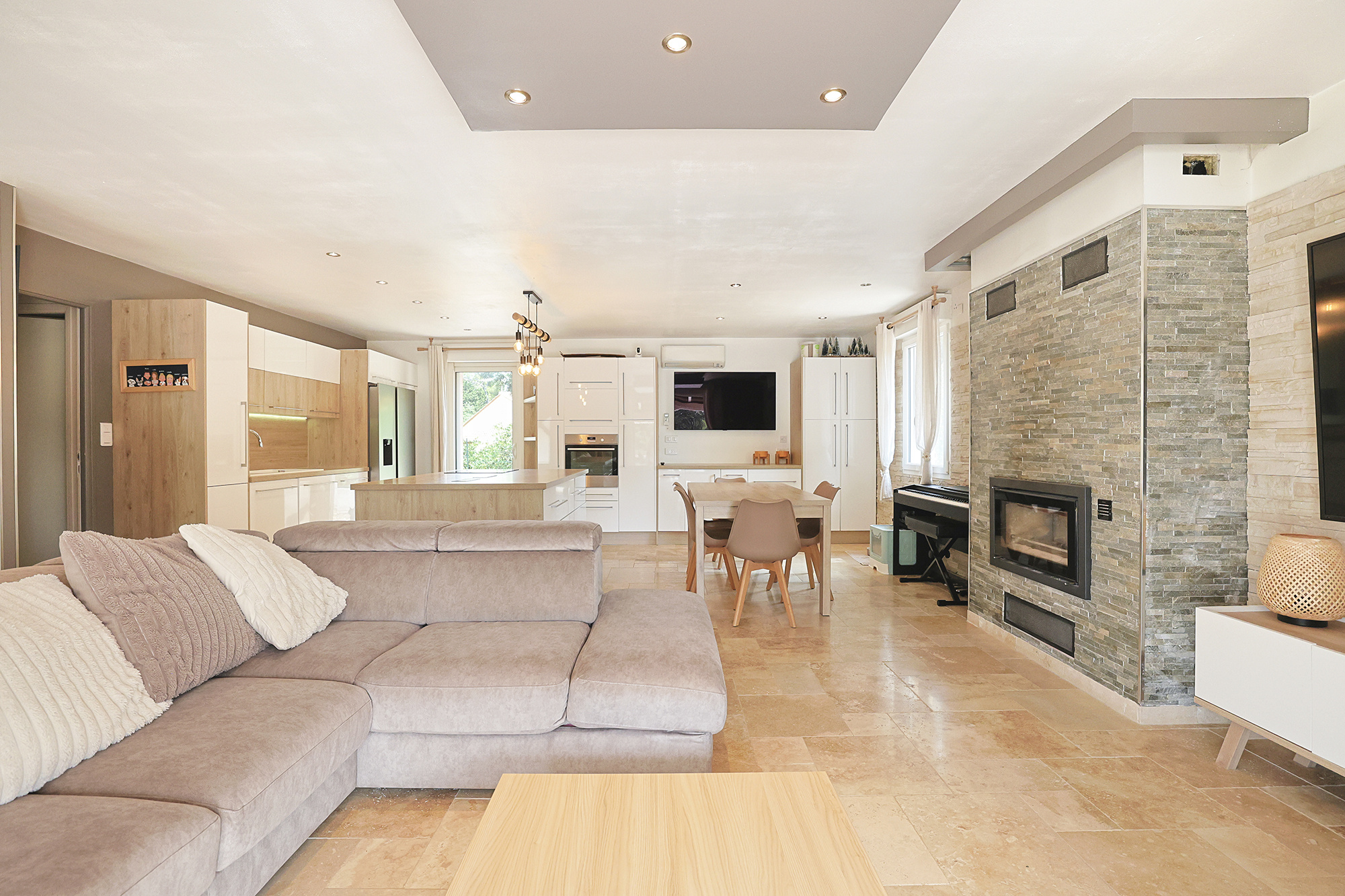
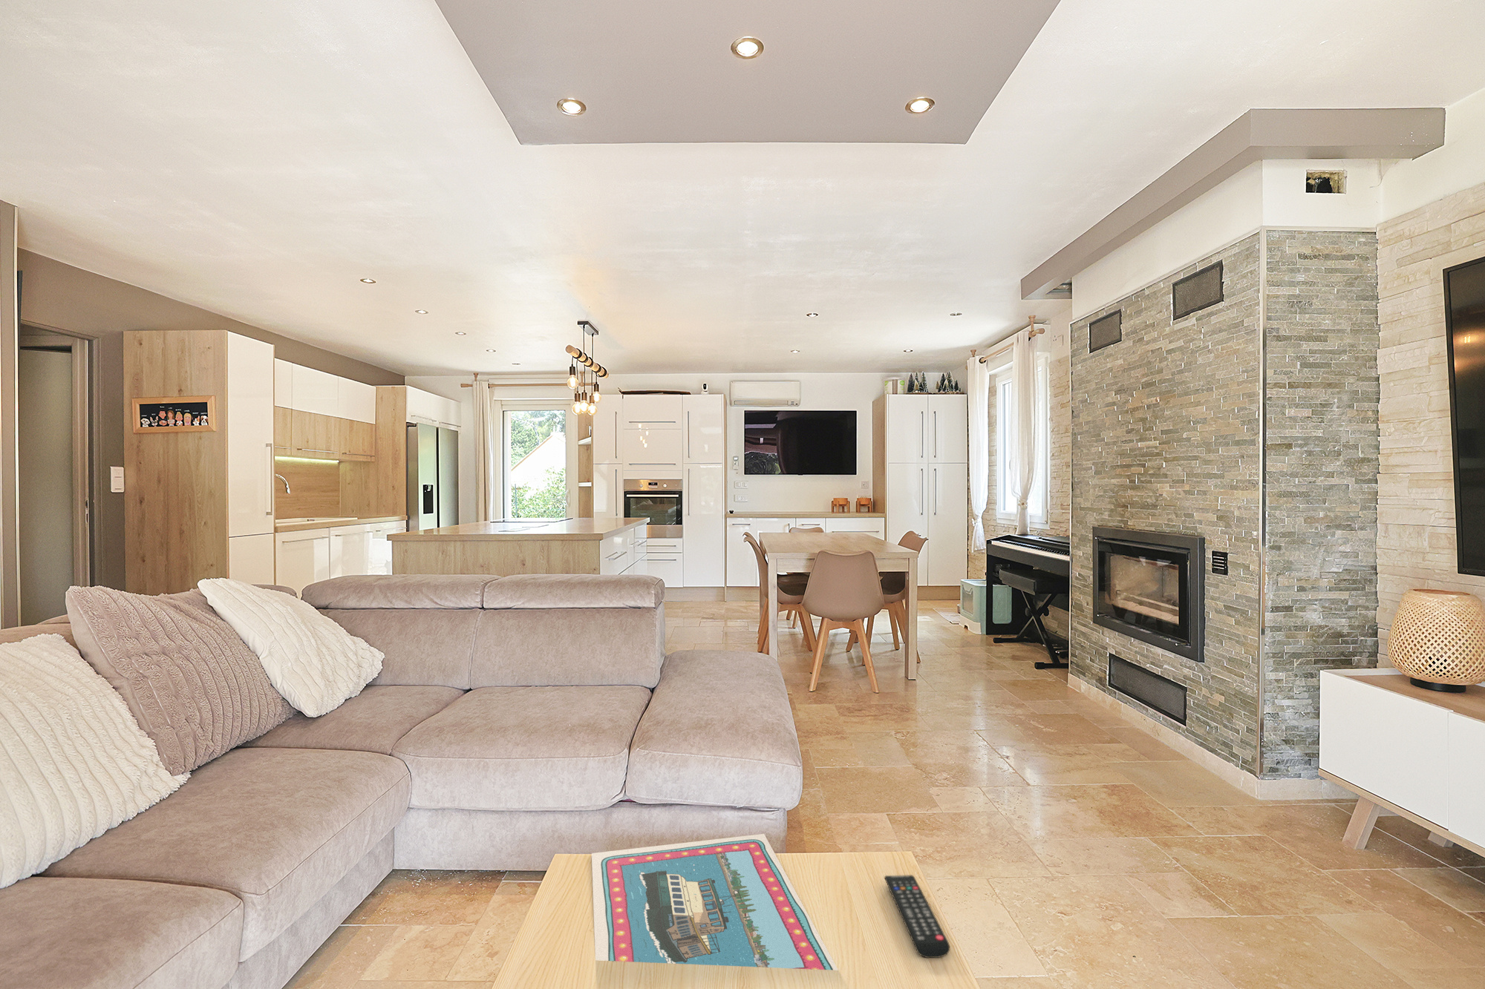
+ remote control [883,874,951,958]
+ postcard [591,833,839,971]
